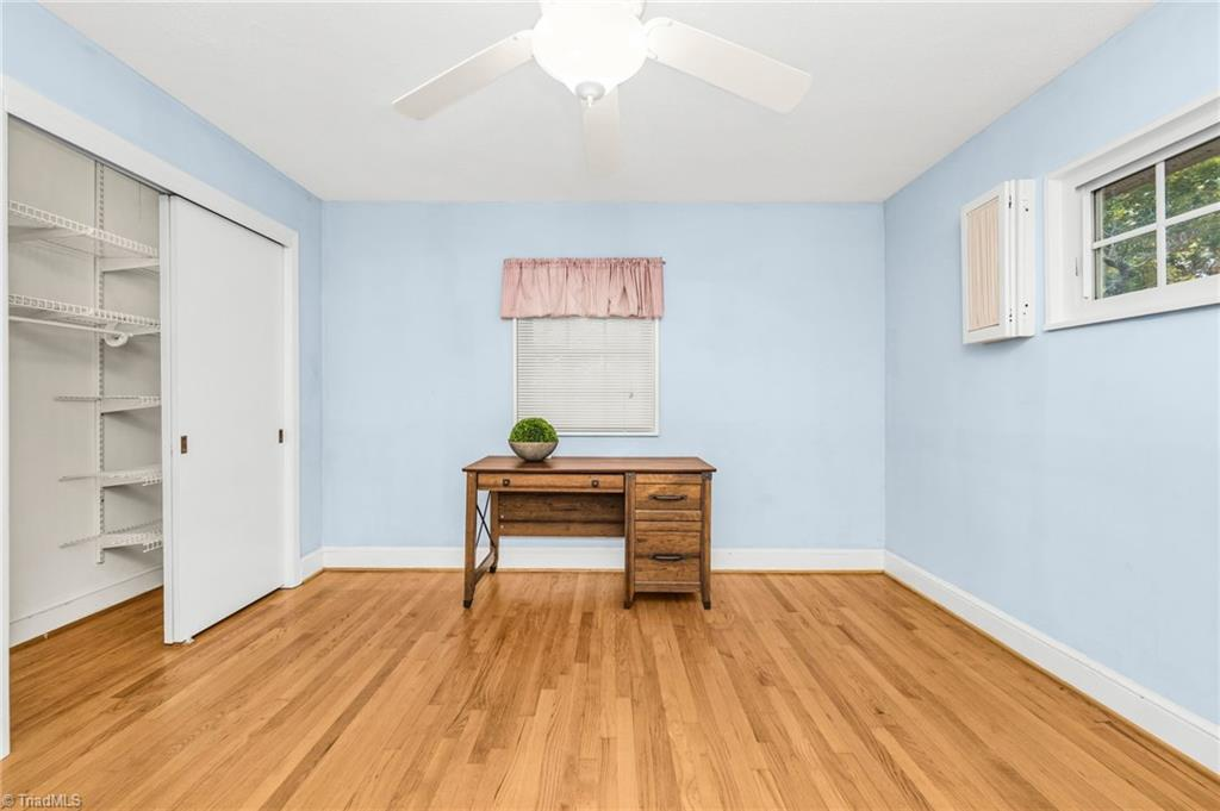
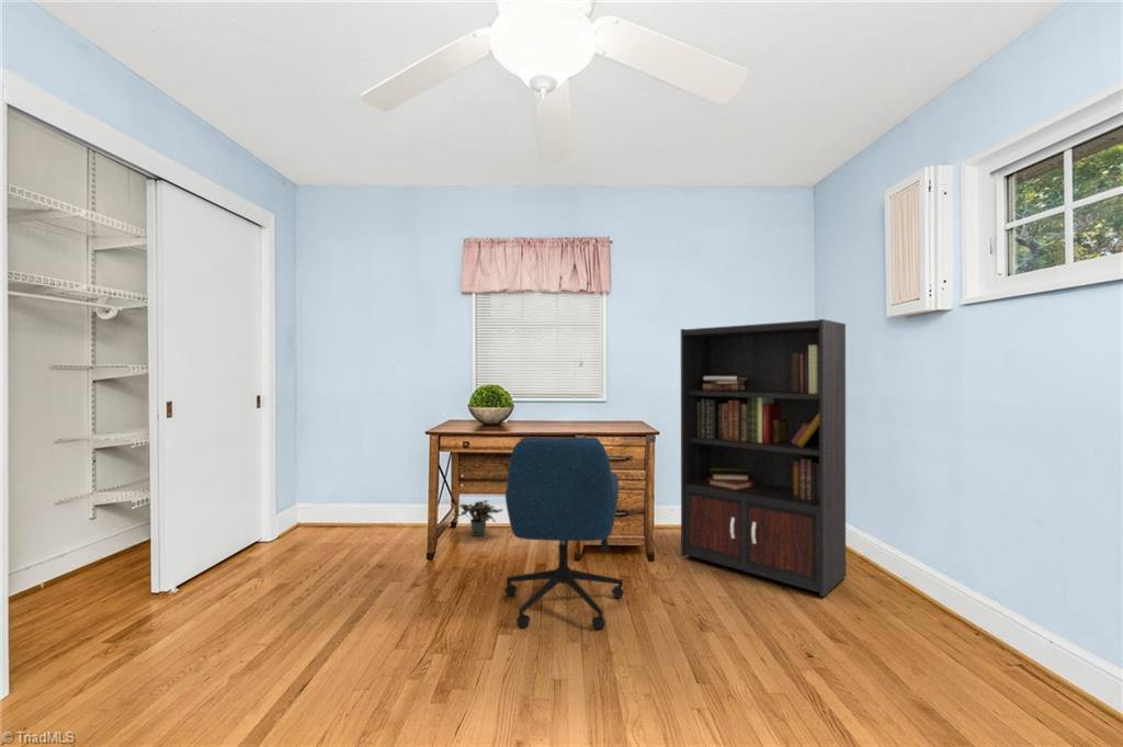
+ office chair [503,435,625,631]
+ bookcase [680,318,907,598]
+ potted plant [452,499,504,537]
